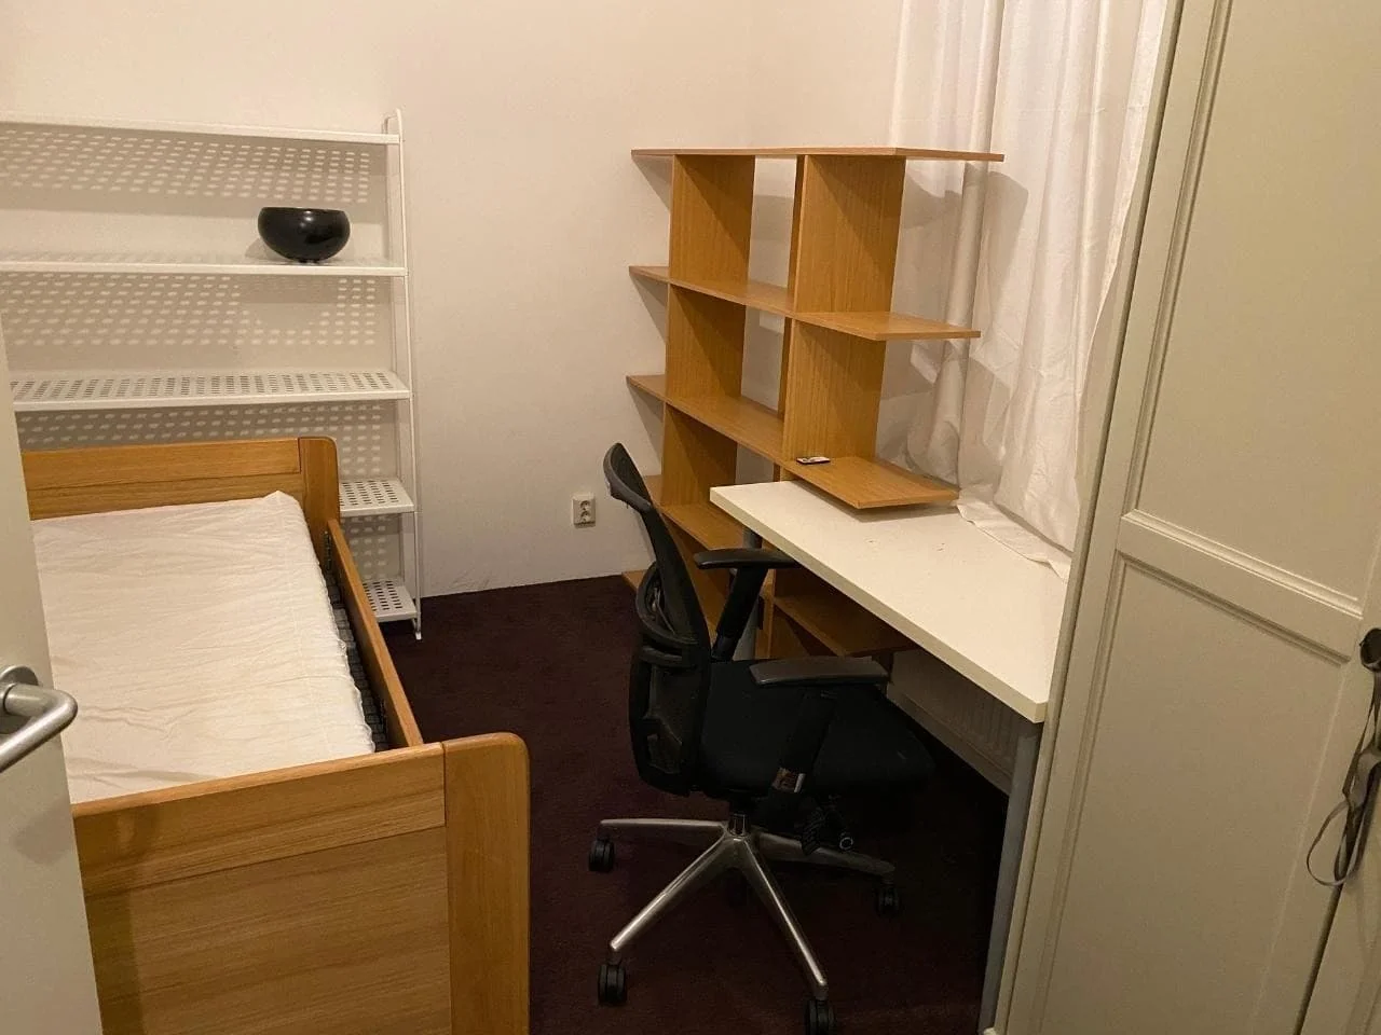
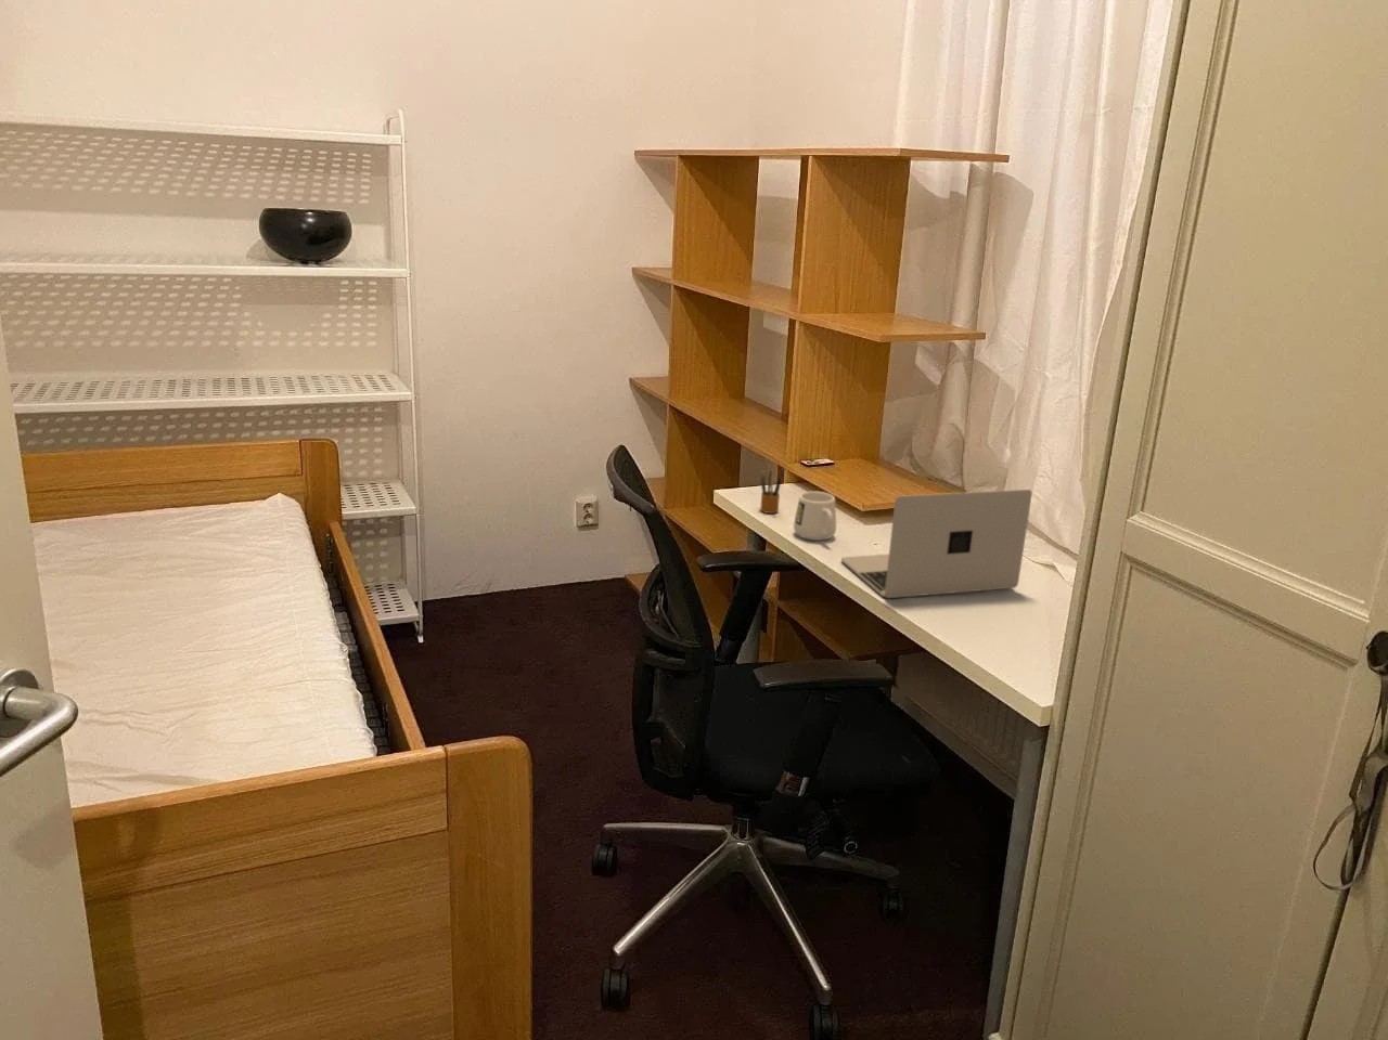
+ laptop [840,488,1034,599]
+ pencil box [760,463,785,515]
+ mug [792,491,837,542]
